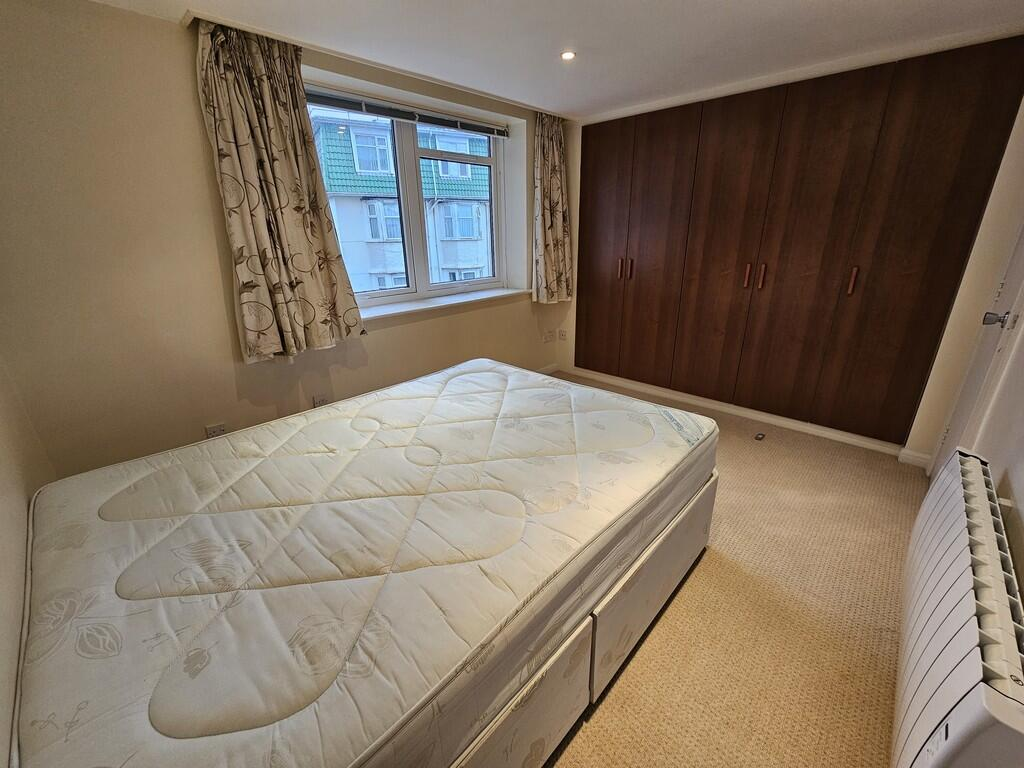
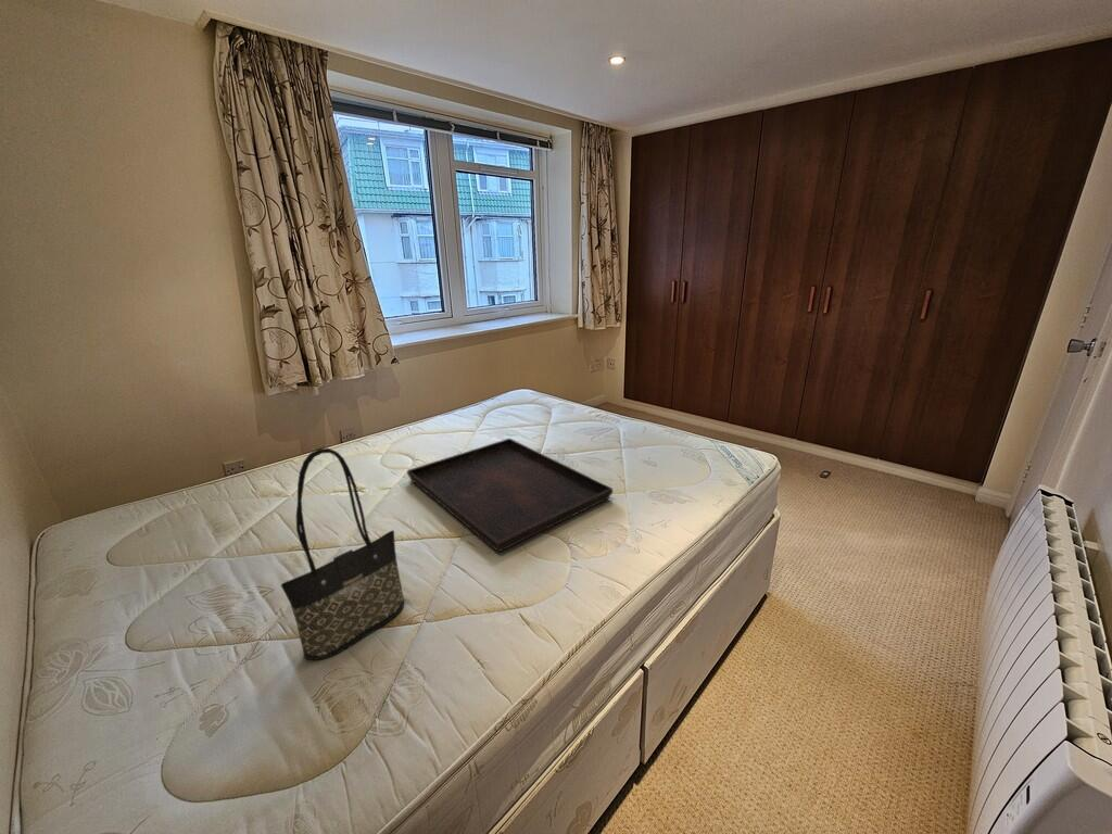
+ tote bag [280,447,405,661]
+ serving tray [406,438,614,554]
